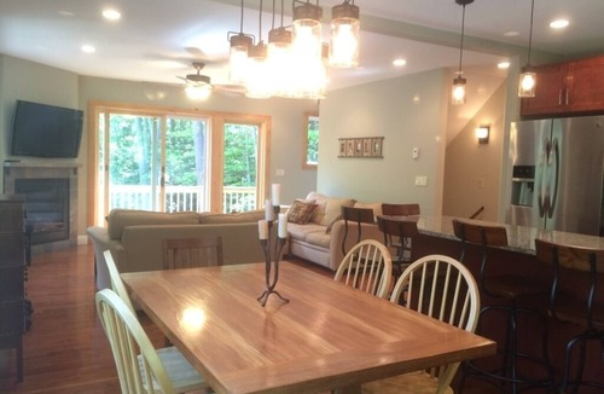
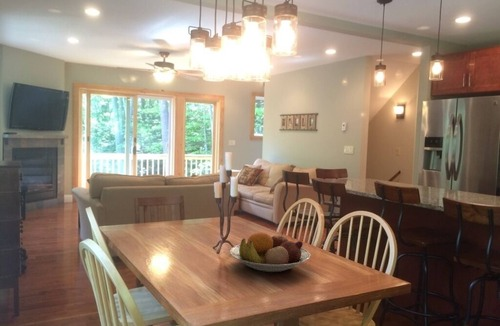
+ fruit bowl [229,231,311,273]
